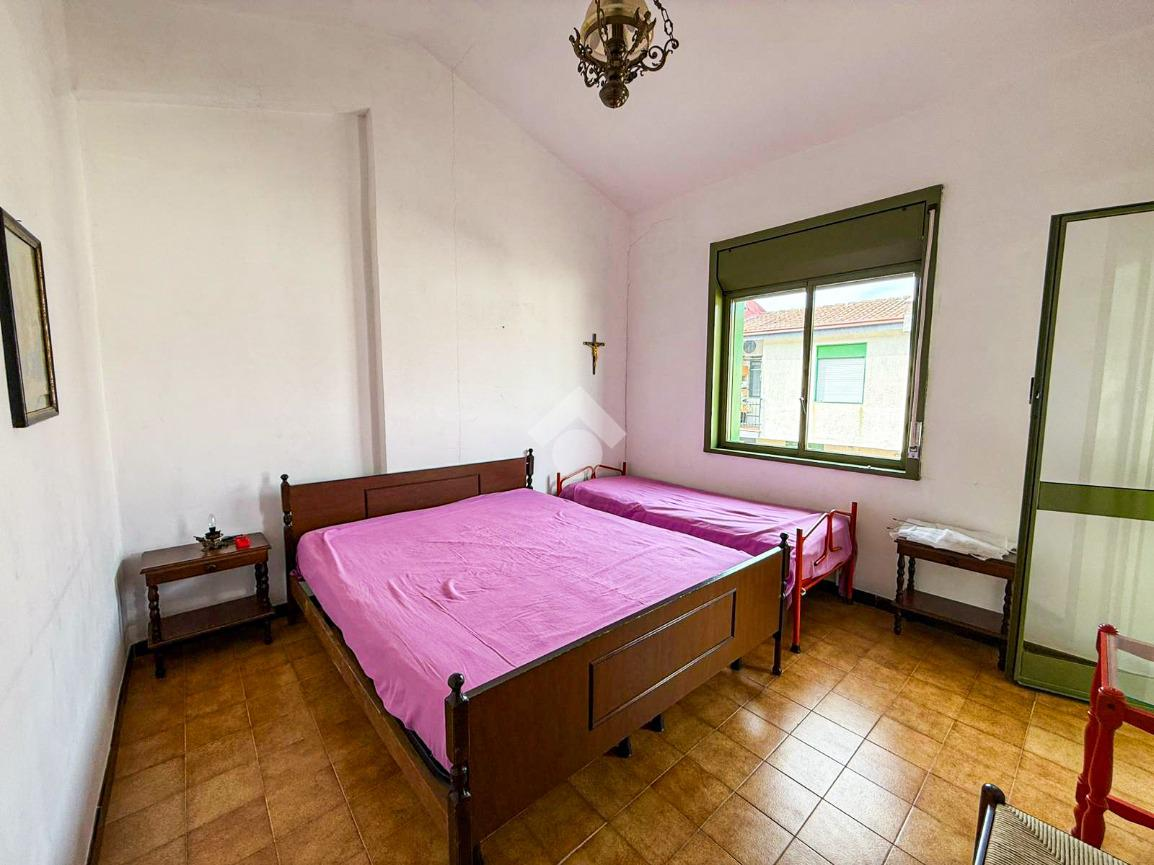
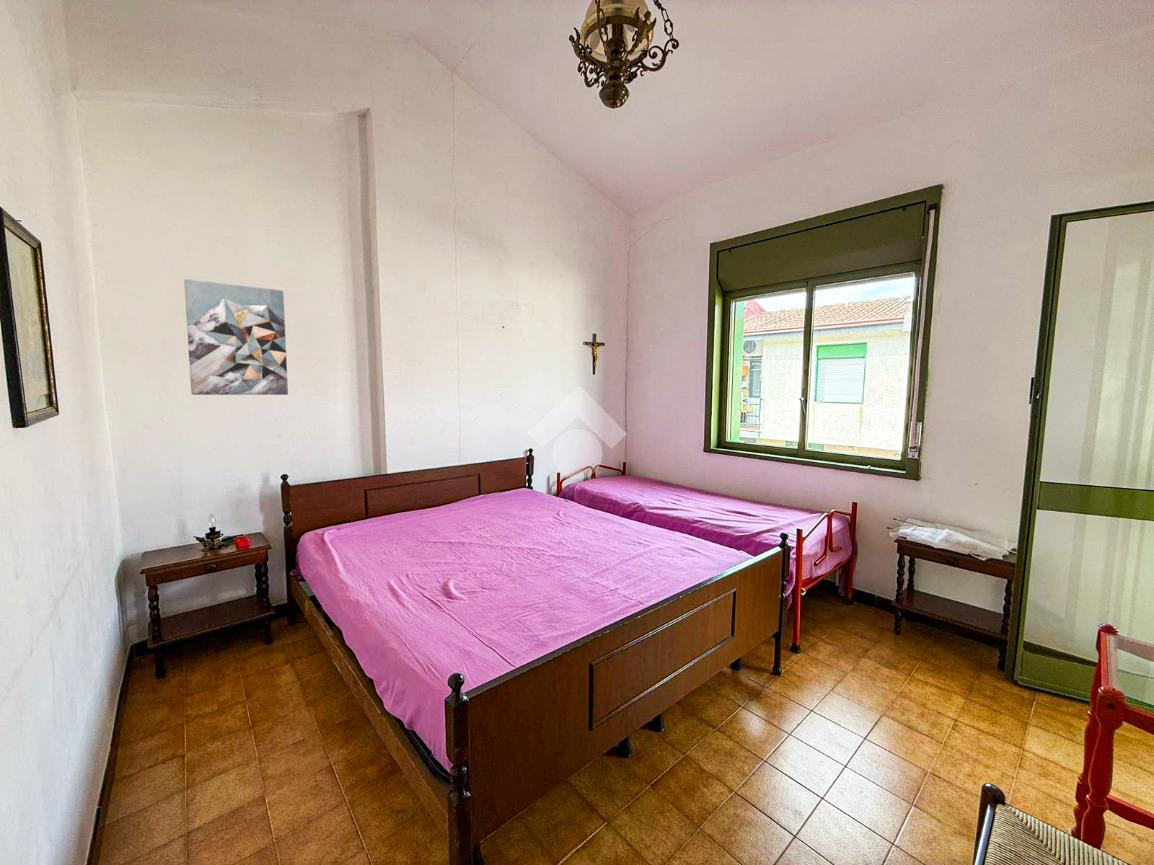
+ wall art [183,278,289,396]
